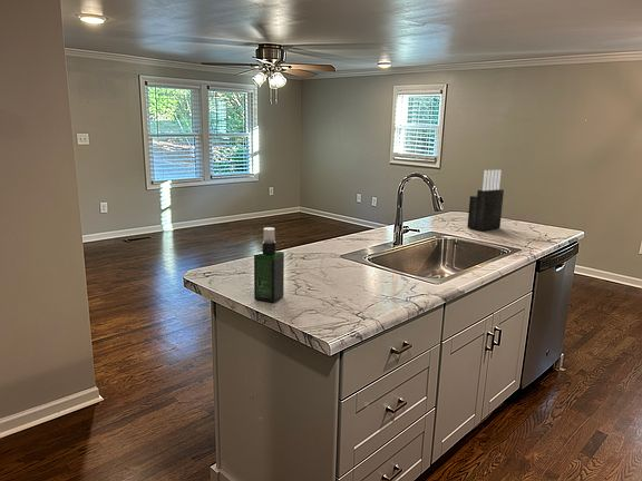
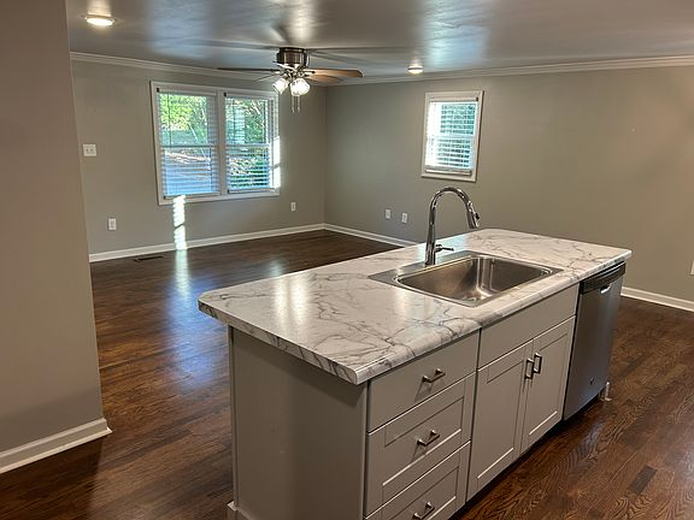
- knife block [466,169,505,232]
- spray bottle [253,226,285,303]
